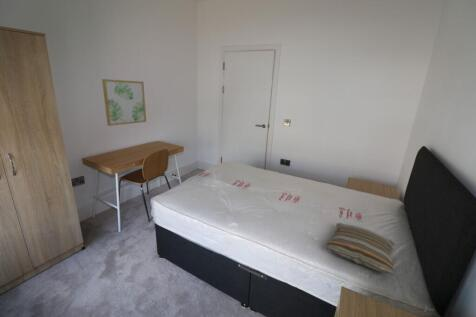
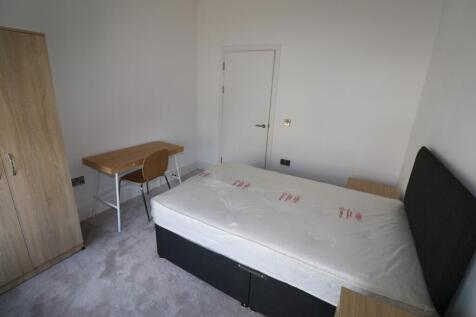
- wall art [101,78,147,127]
- pillow [326,222,396,276]
